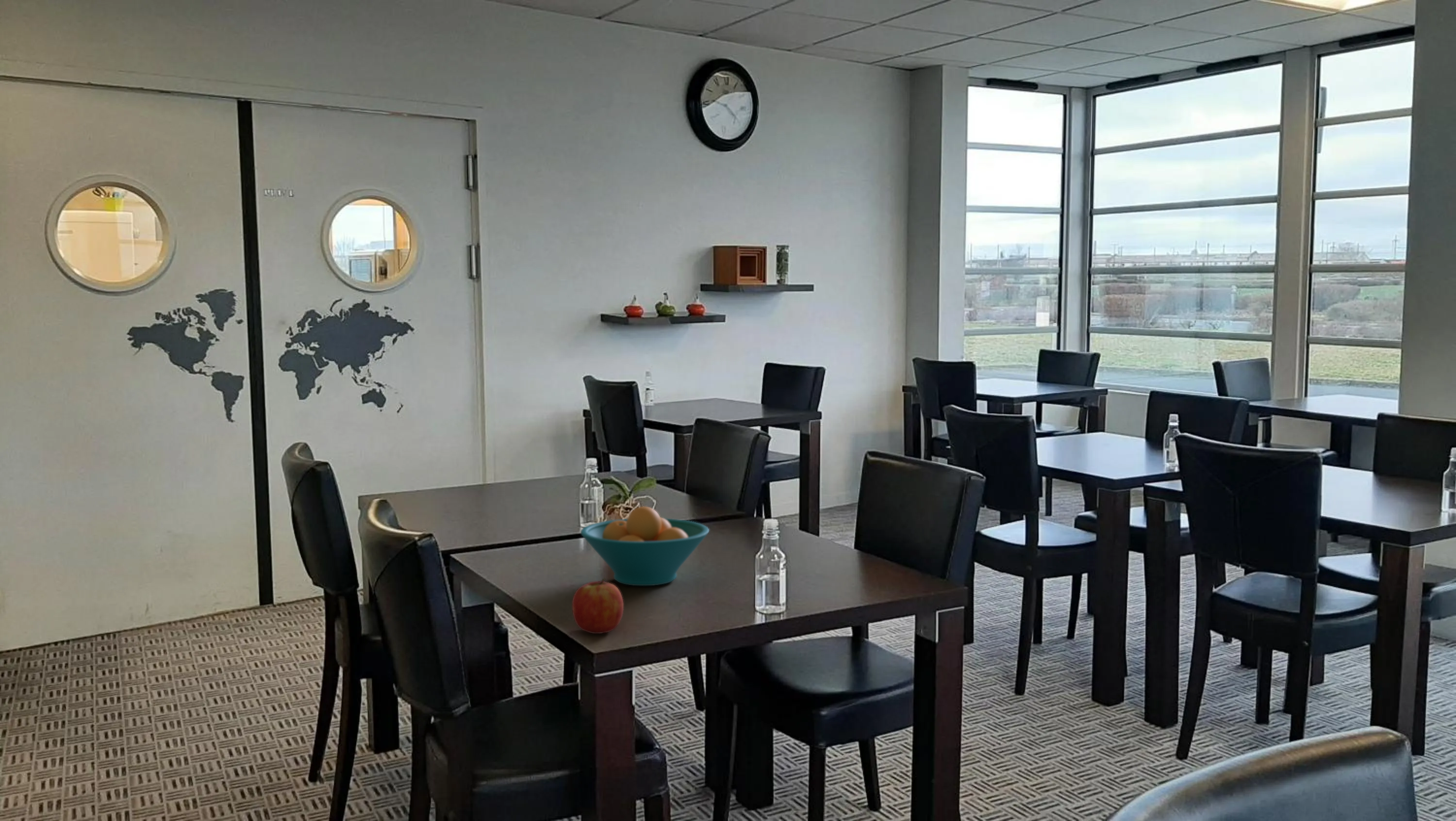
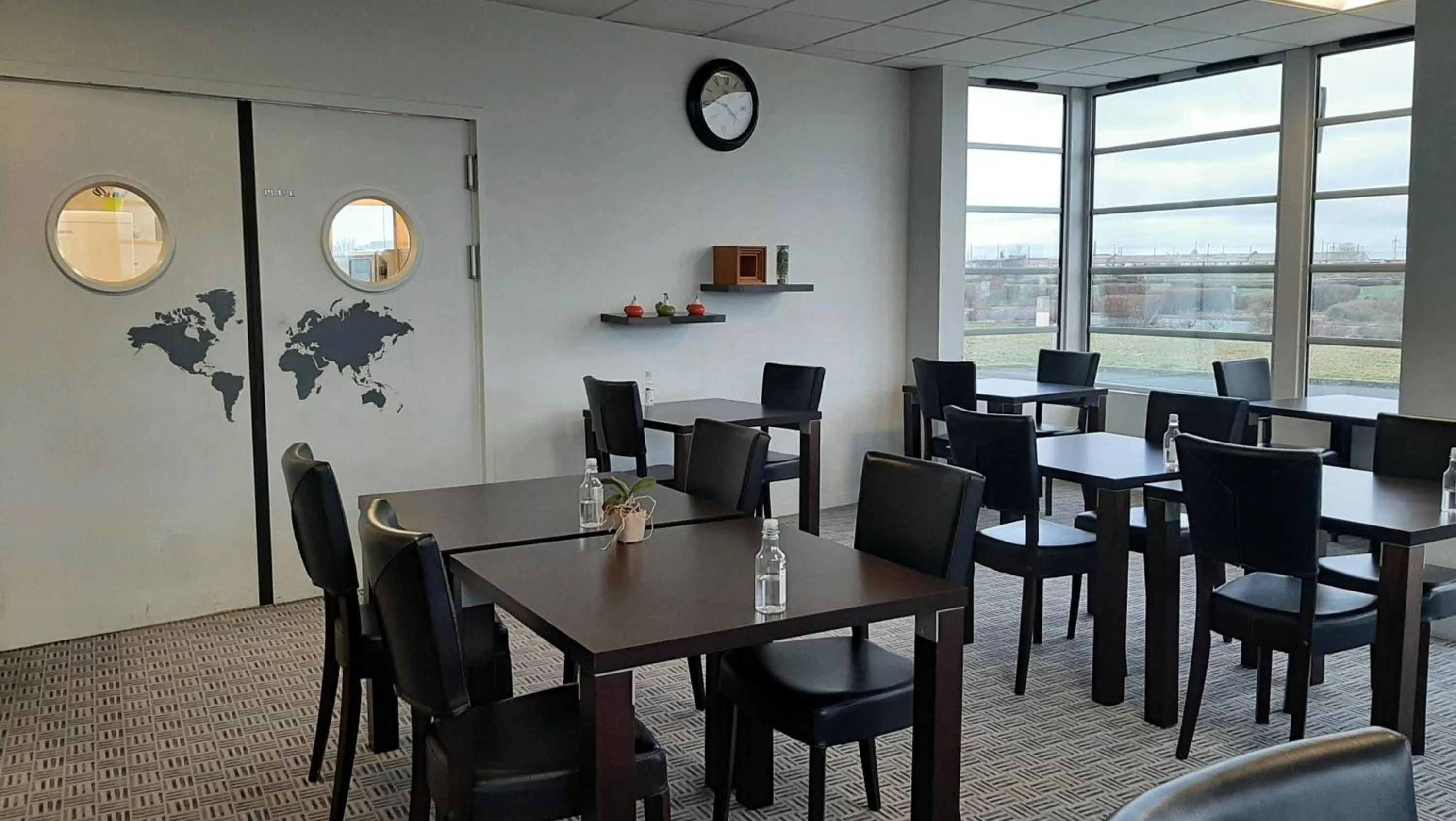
- apple [572,577,624,634]
- fruit bowl [580,506,710,586]
